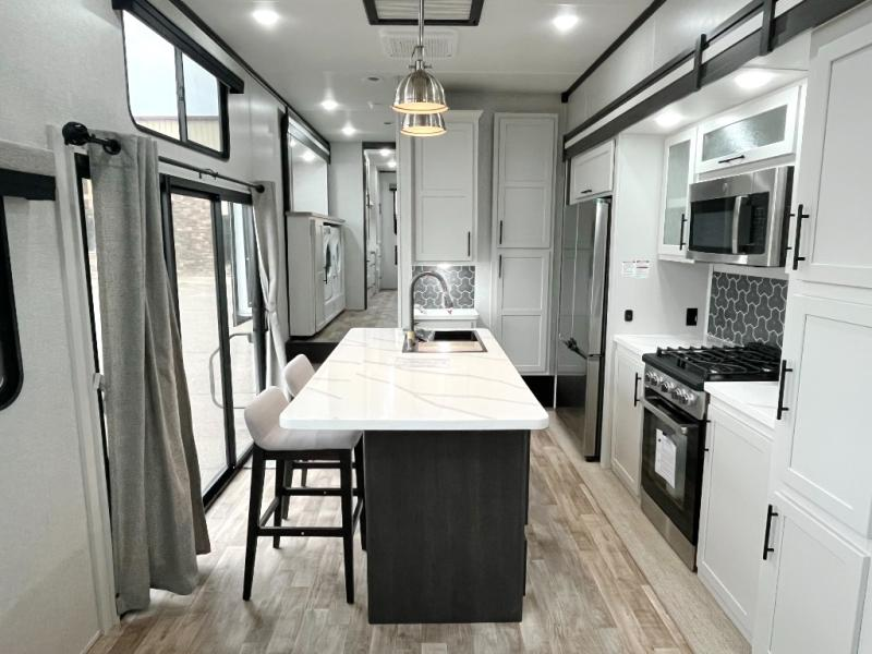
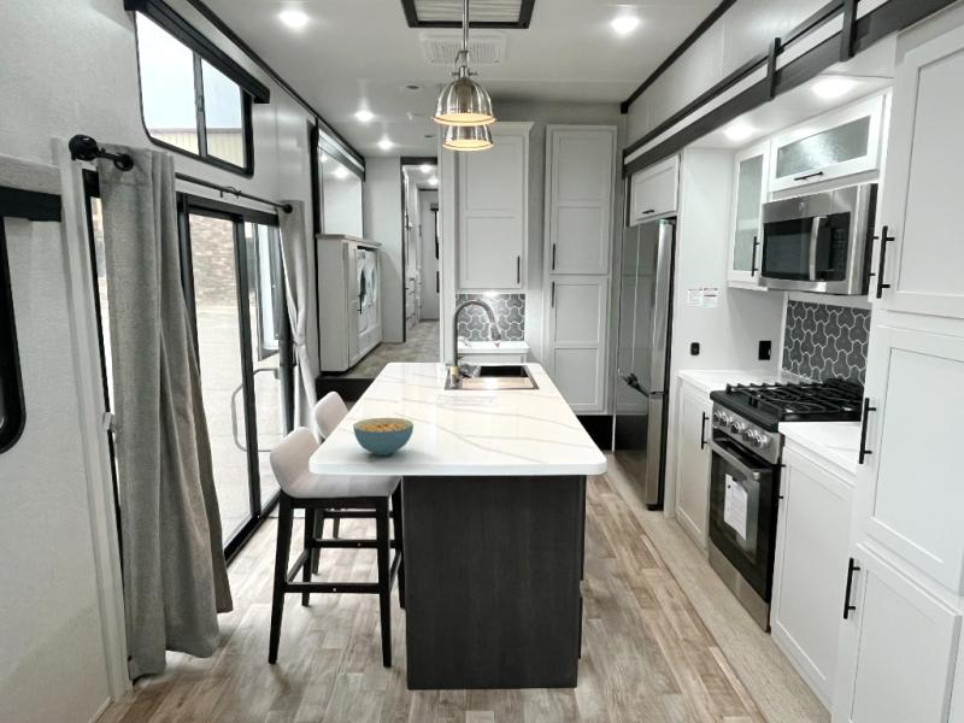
+ cereal bowl [352,417,415,457]
